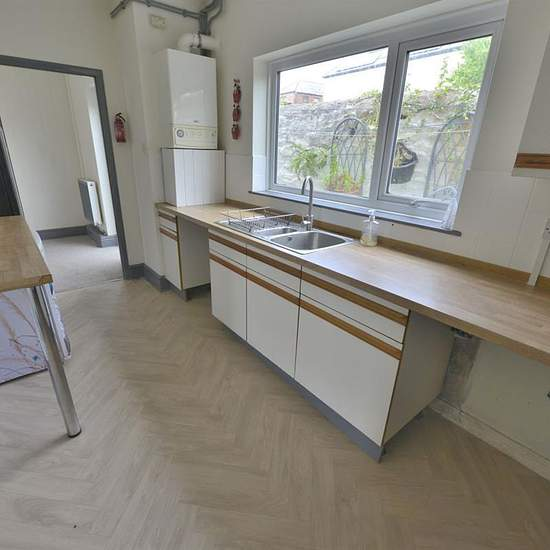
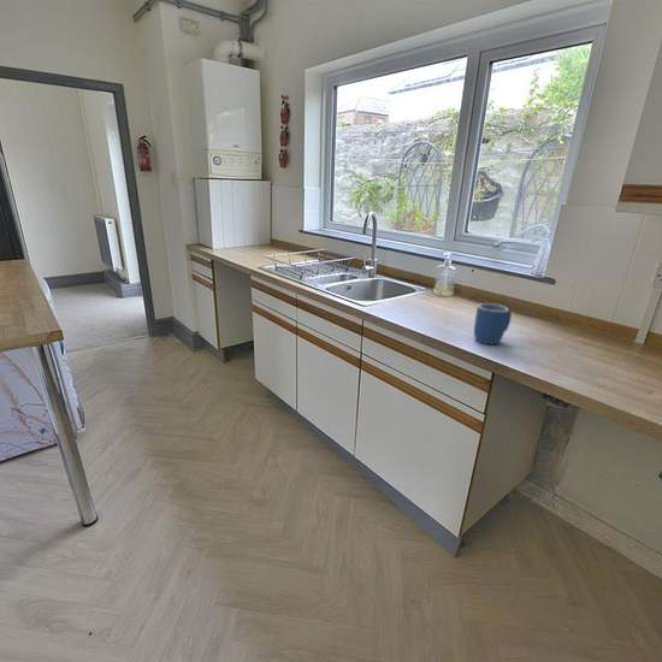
+ mug [473,302,513,345]
